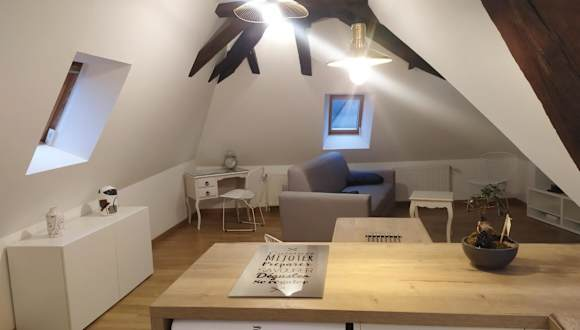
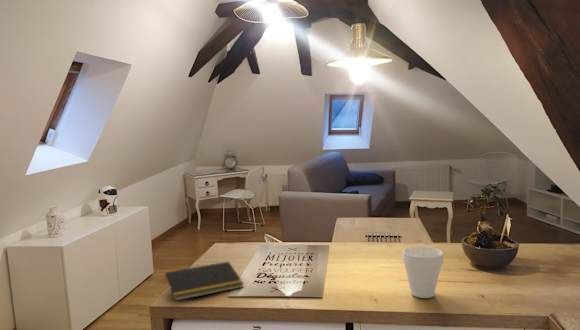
+ cup [401,245,444,299]
+ notepad [163,261,245,302]
